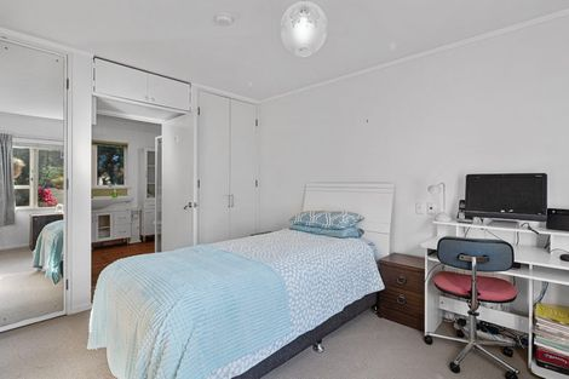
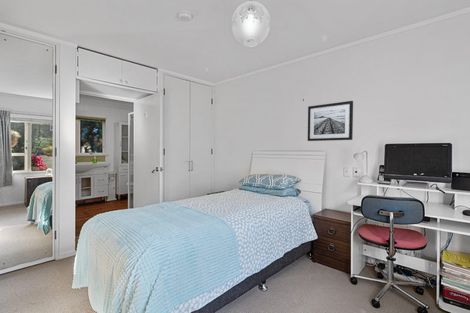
+ wall art [307,100,354,142]
